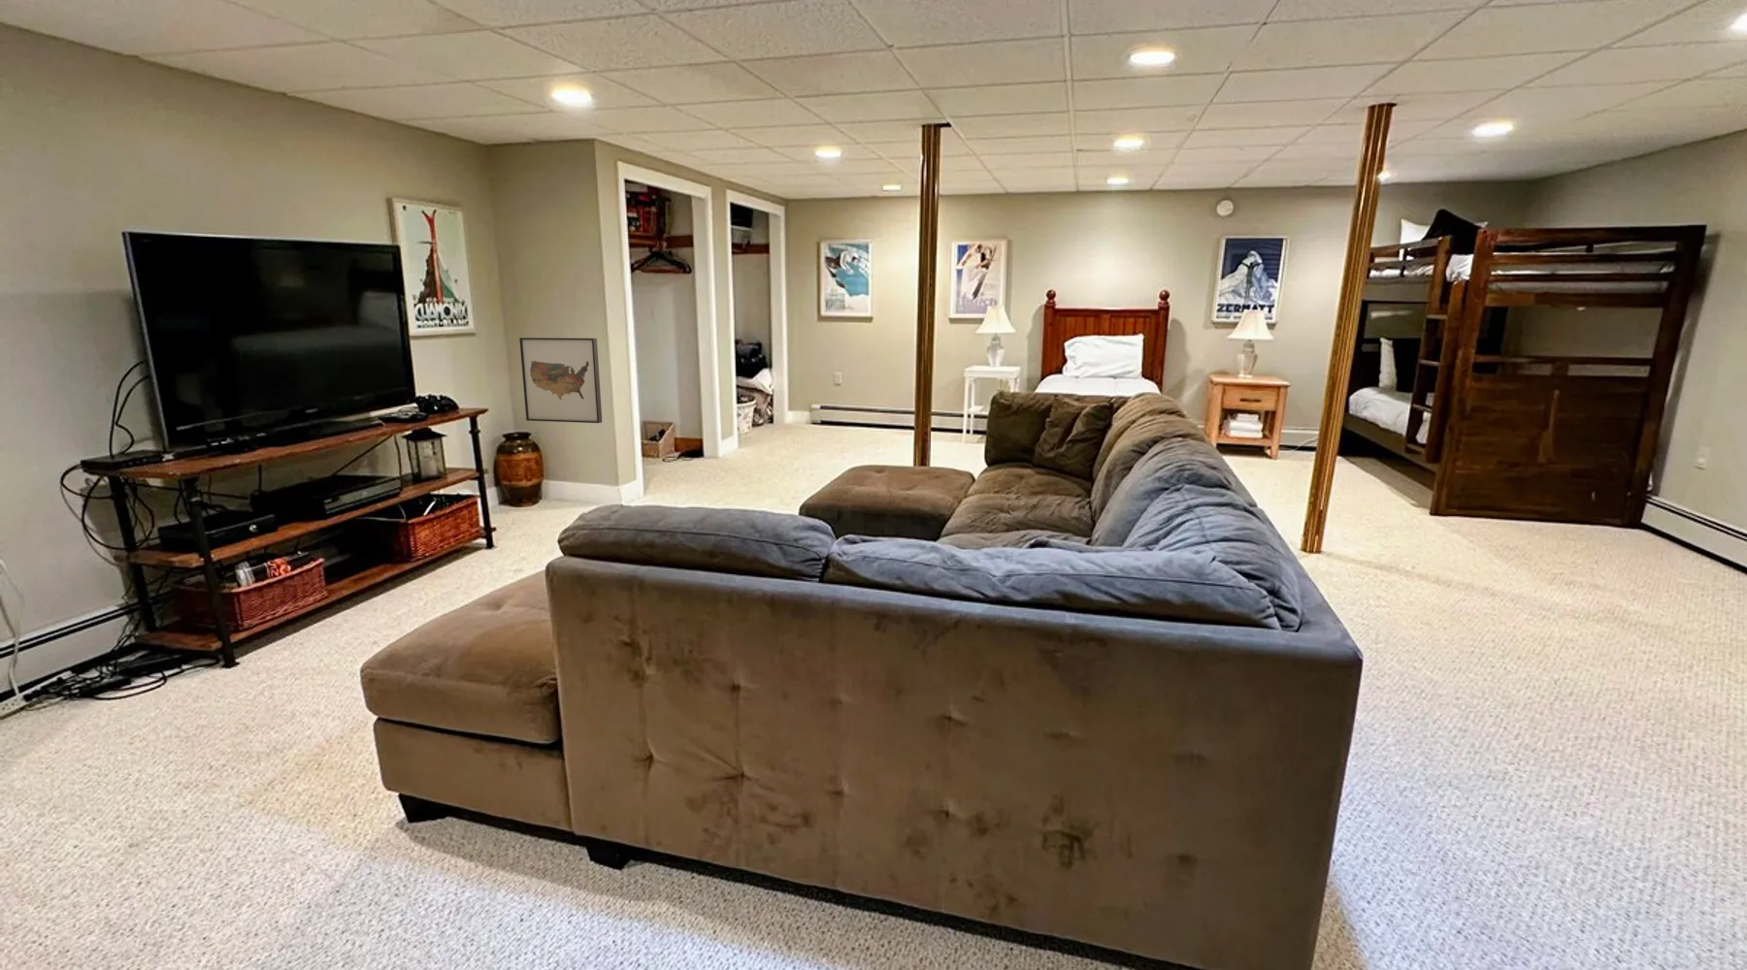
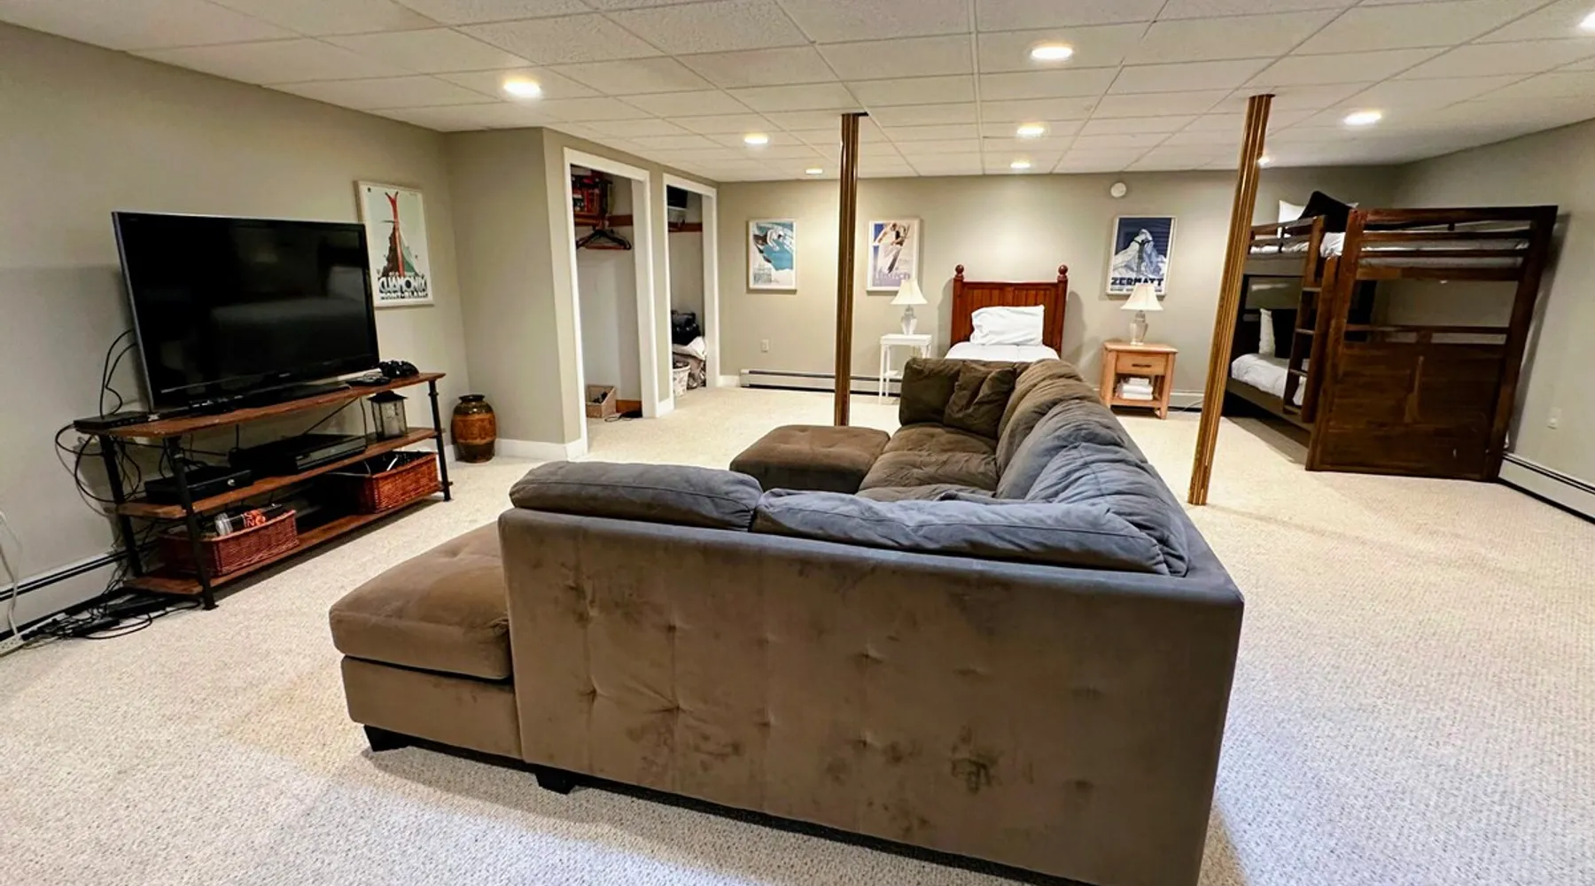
- wall art [519,337,602,424]
